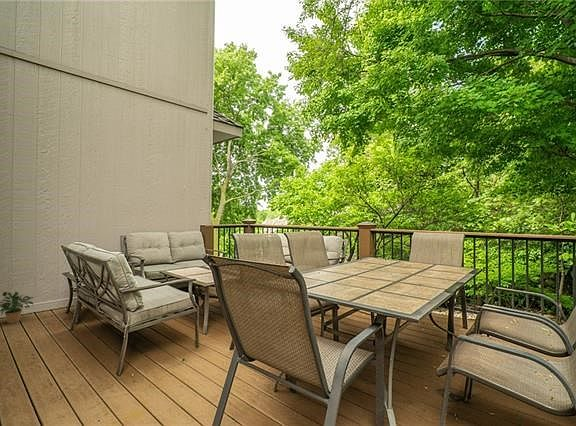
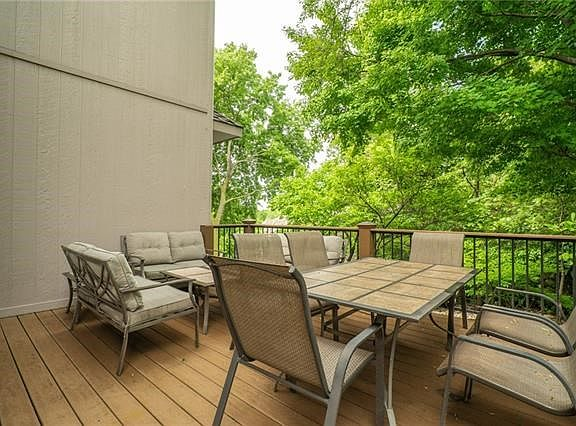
- potted plant [0,291,35,324]
